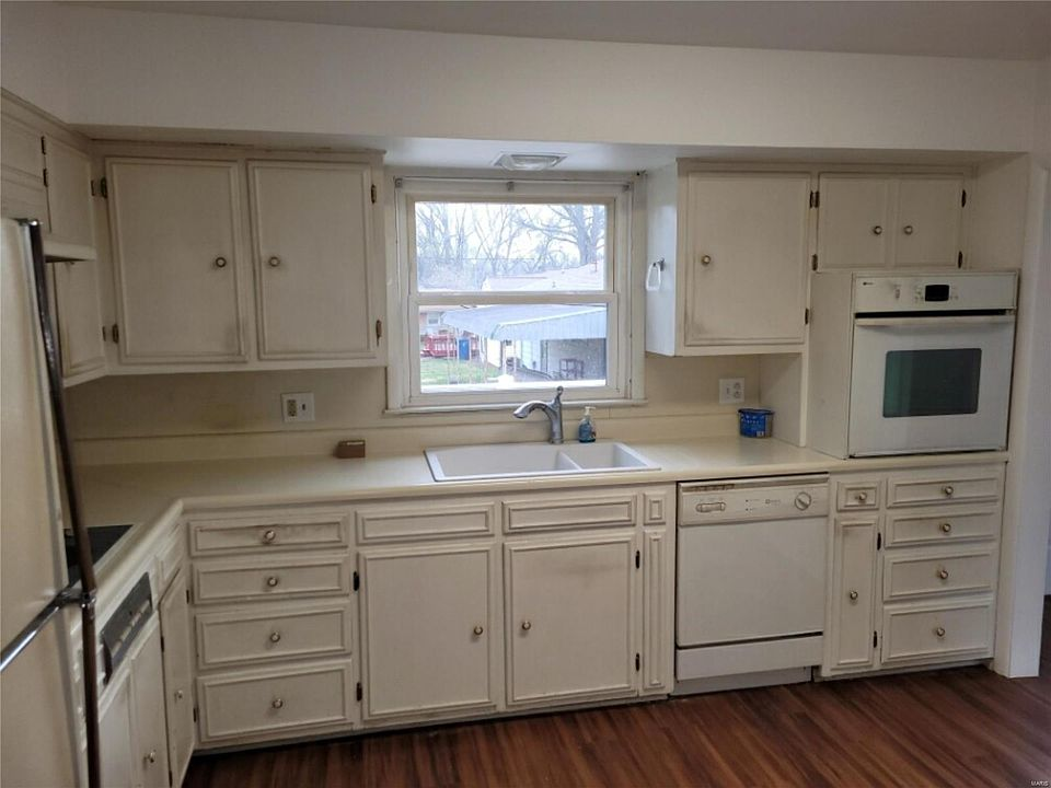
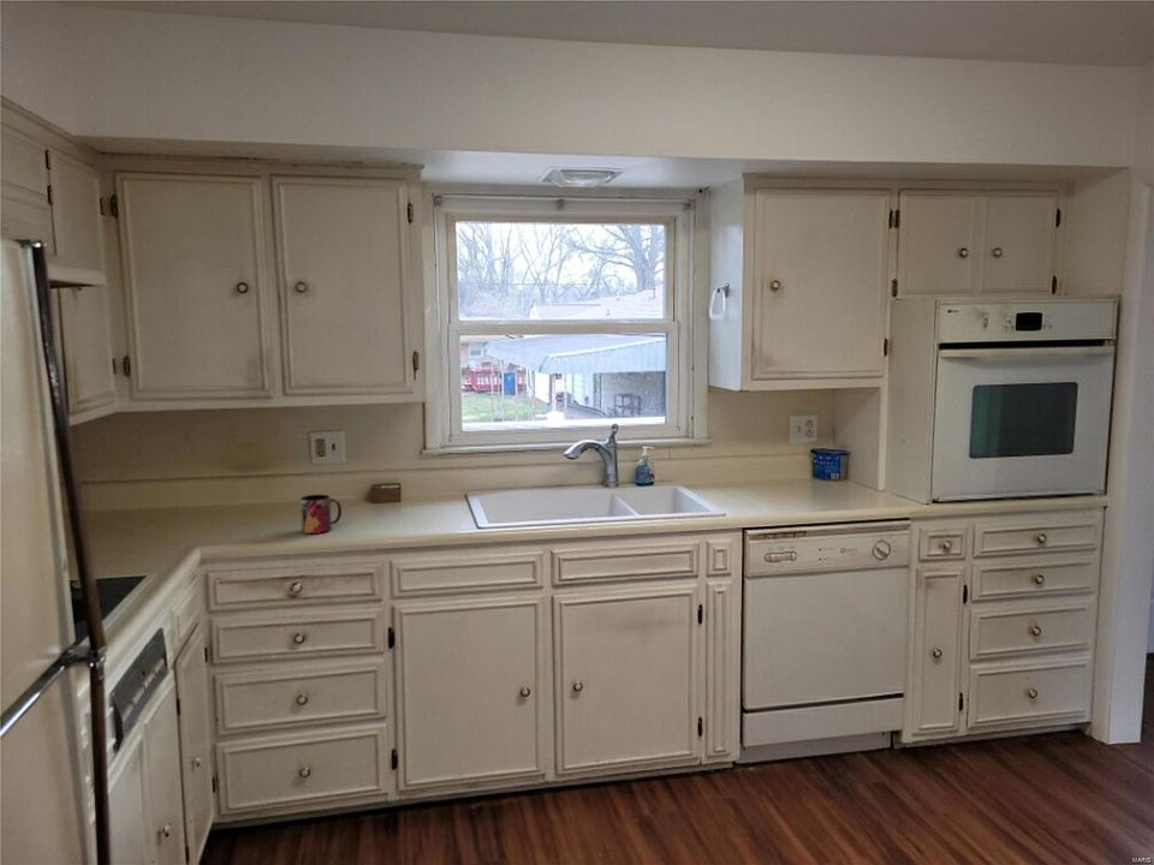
+ mug [299,494,343,535]
